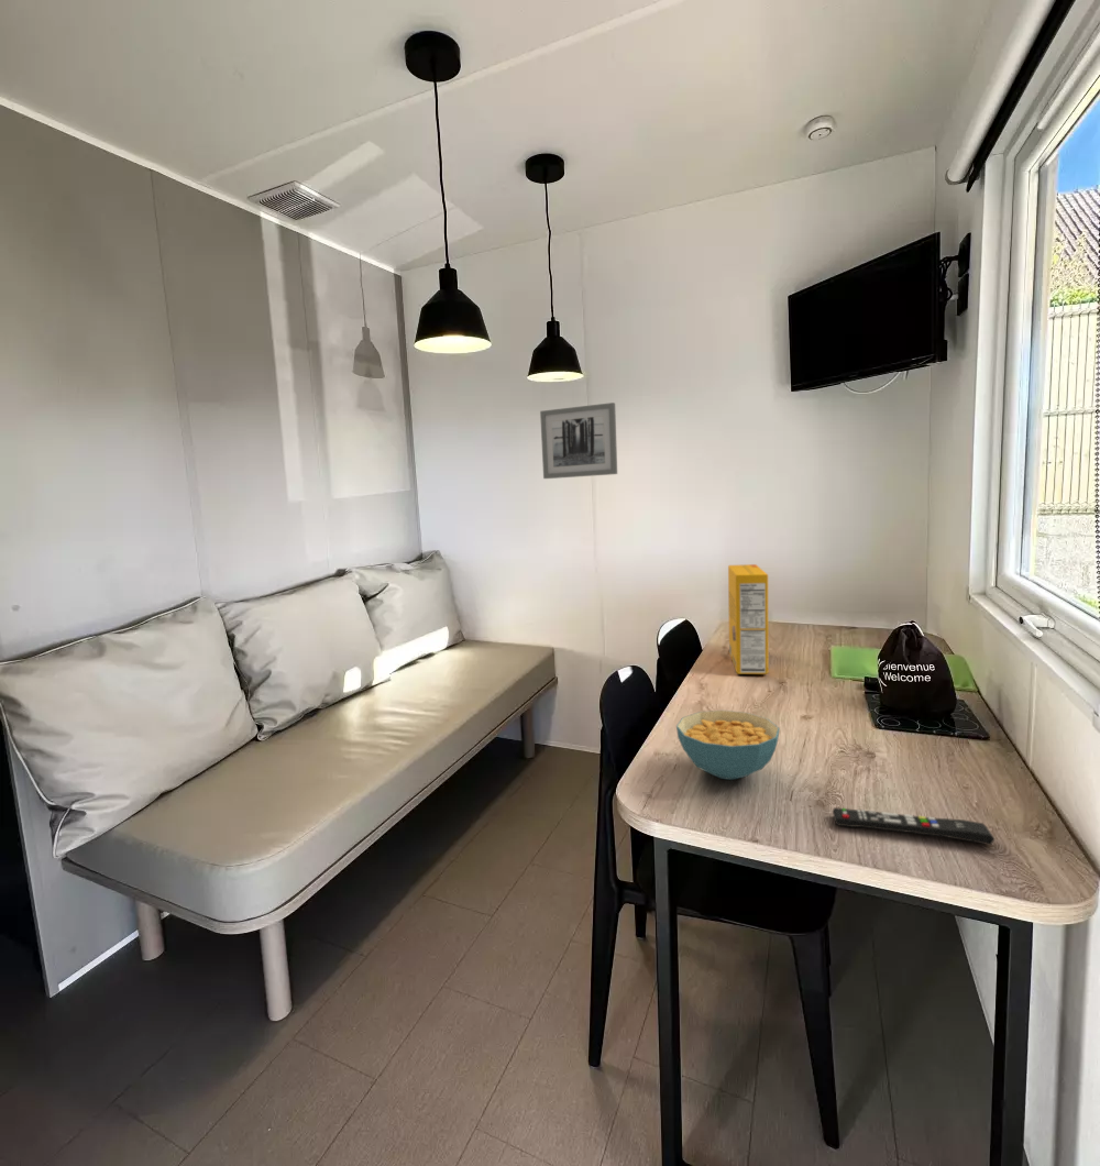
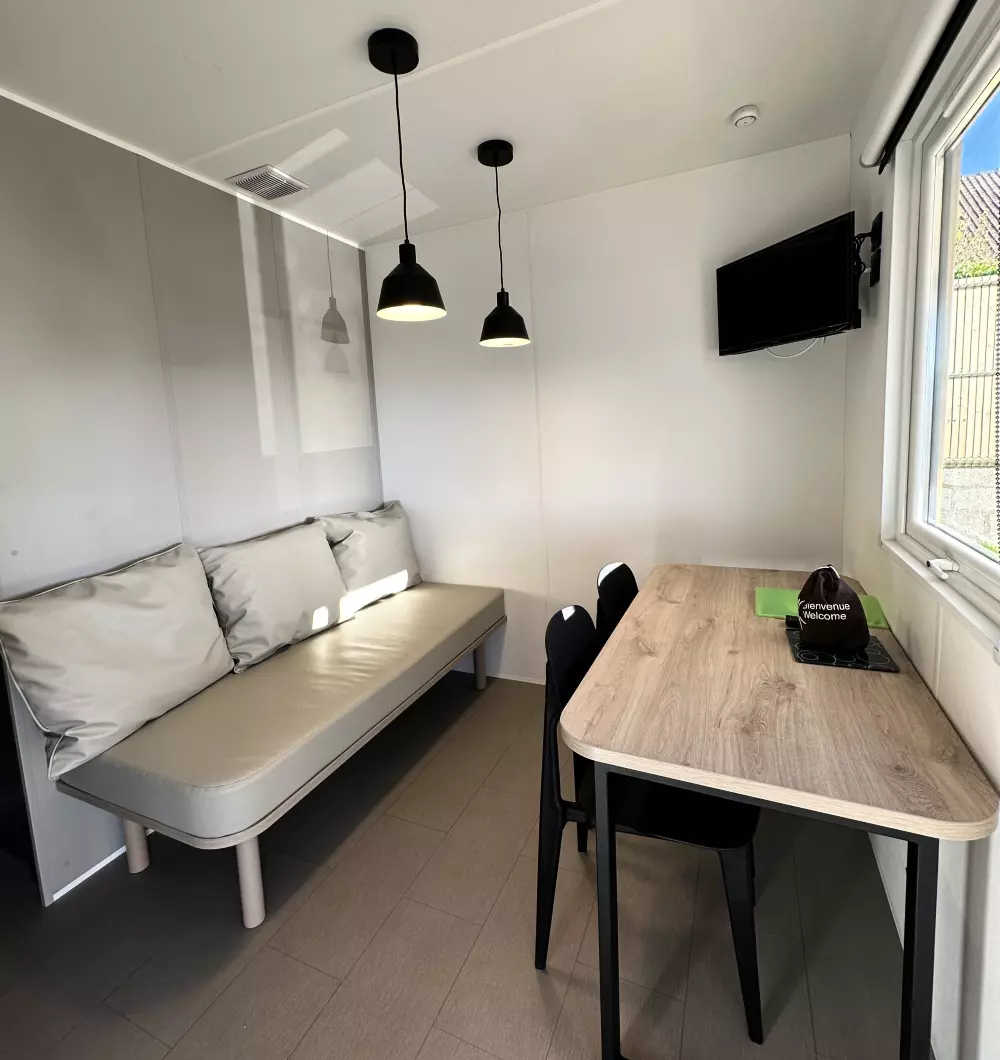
- cereal box [727,563,769,675]
- wall art [539,402,618,480]
- cereal bowl [675,710,781,781]
- remote control [832,806,996,846]
